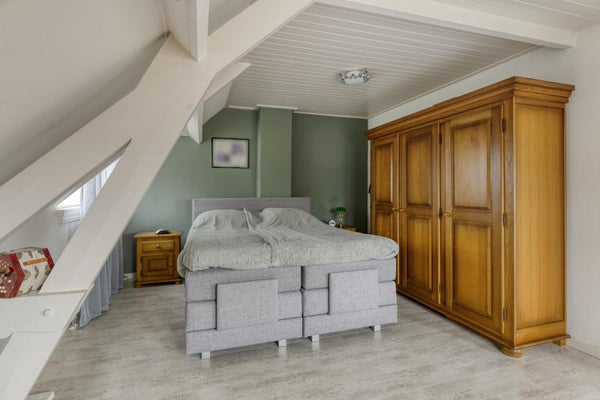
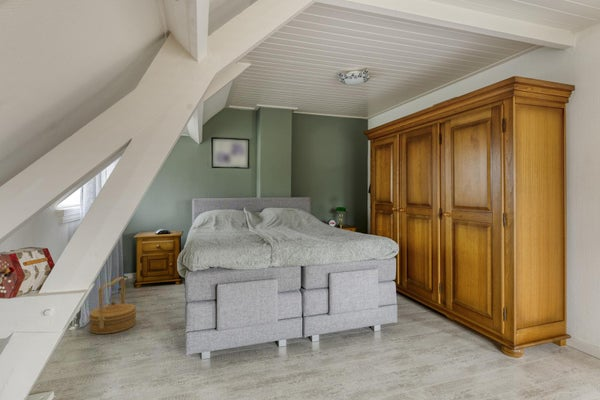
+ woven basket [87,276,138,335]
